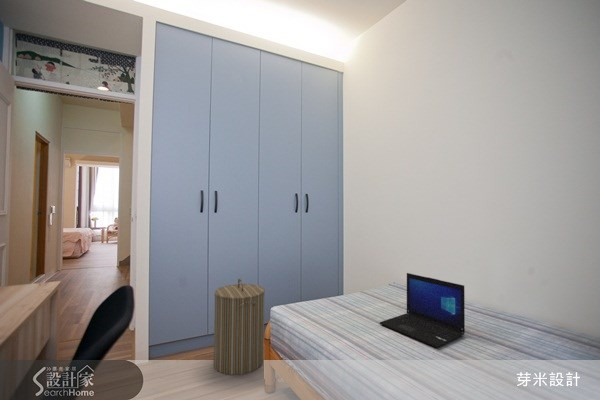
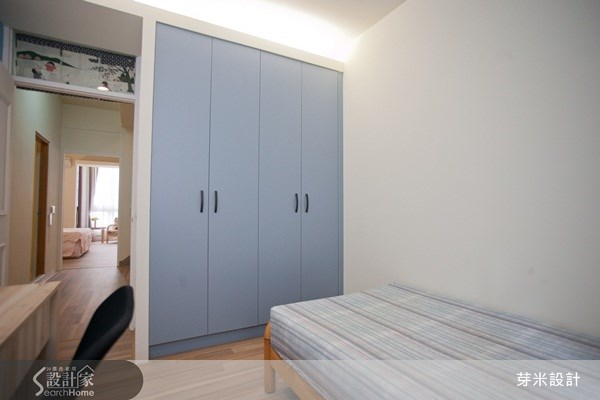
- laptop [379,272,466,349]
- laundry hamper [213,277,266,376]
